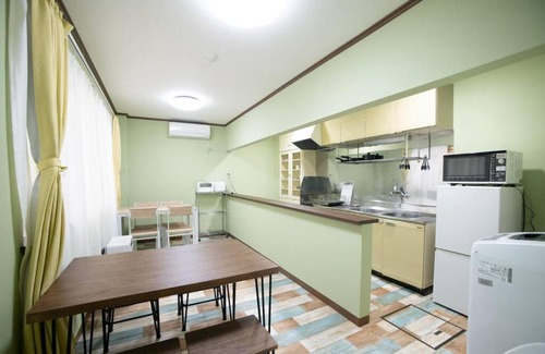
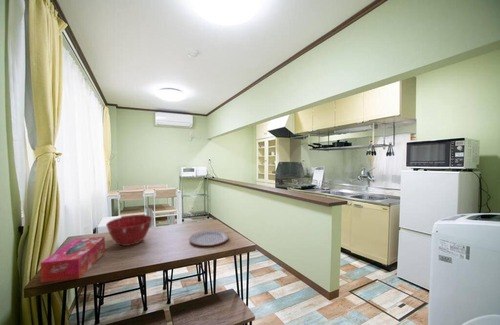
+ plate [188,229,230,247]
+ tissue box [39,236,106,284]
+ mixing bowl [105,214,153,247]
